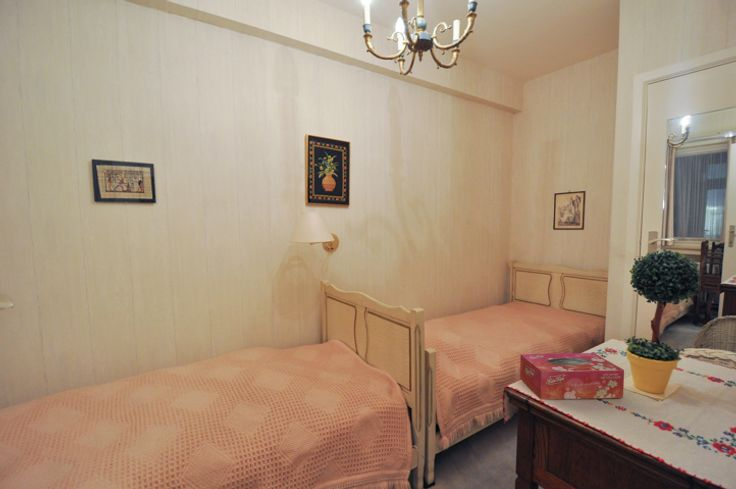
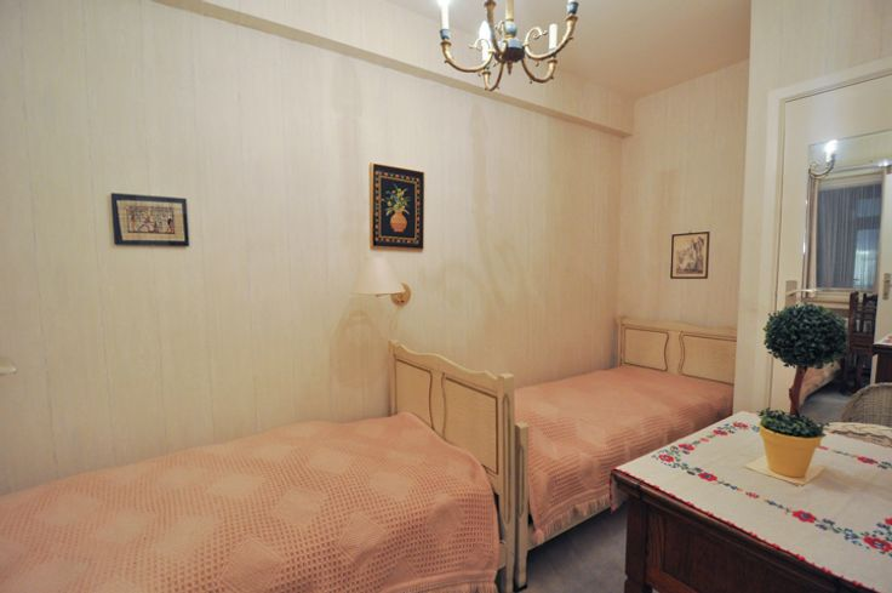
- tissue box [519,352,625,400]
